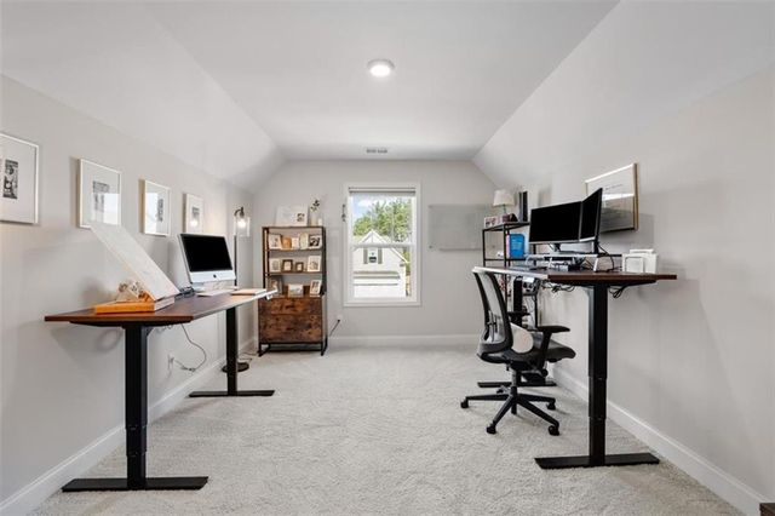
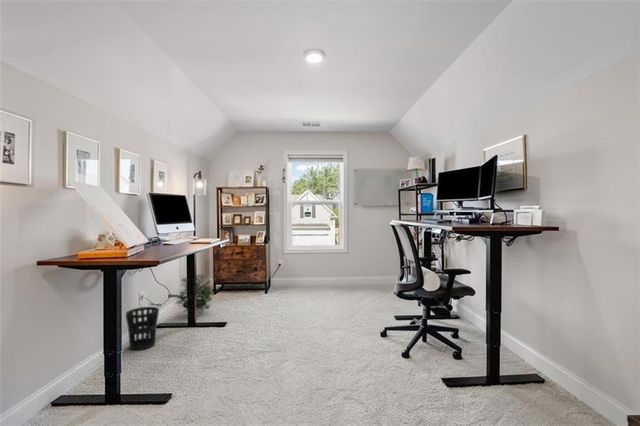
+ wastebasket [125,306,160,351]
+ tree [167,274,215,315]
